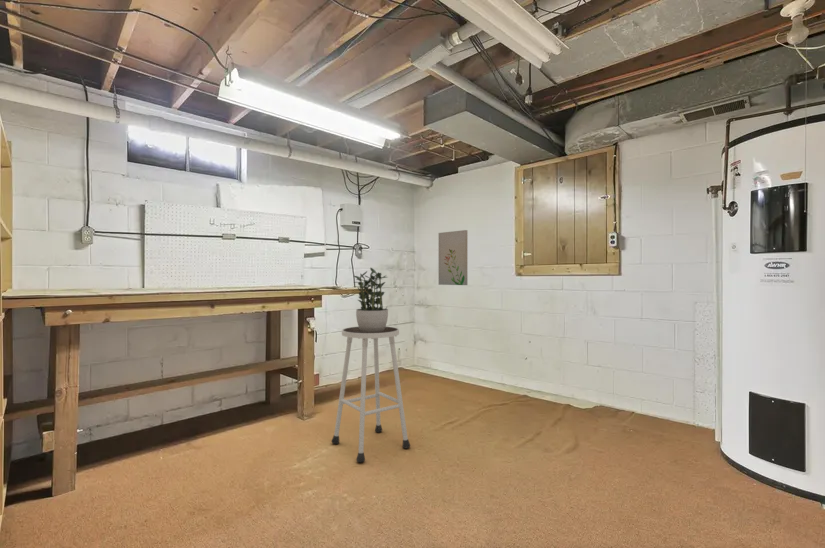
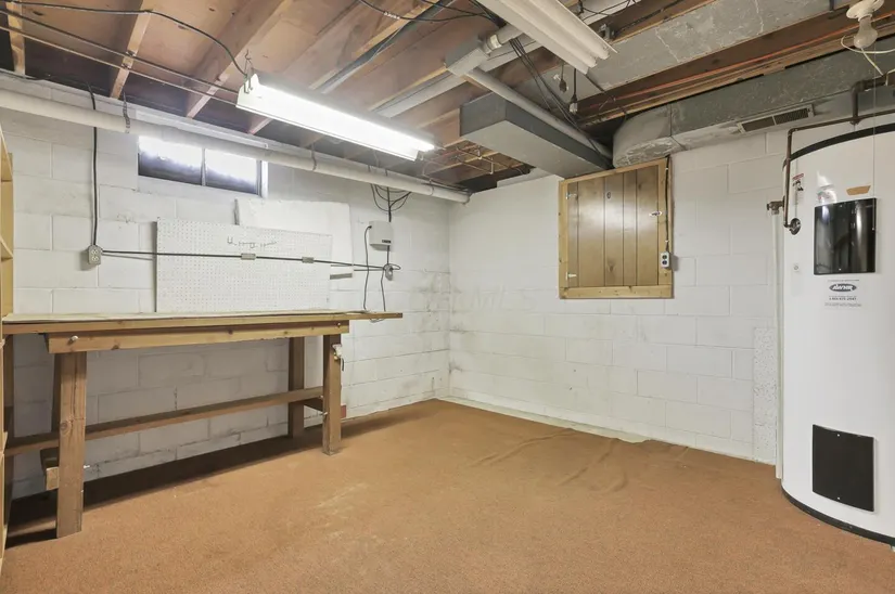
- stool [331,325,411,464]
- wall art [438,229,468,286]
- potted plant [352,267,389,331]
